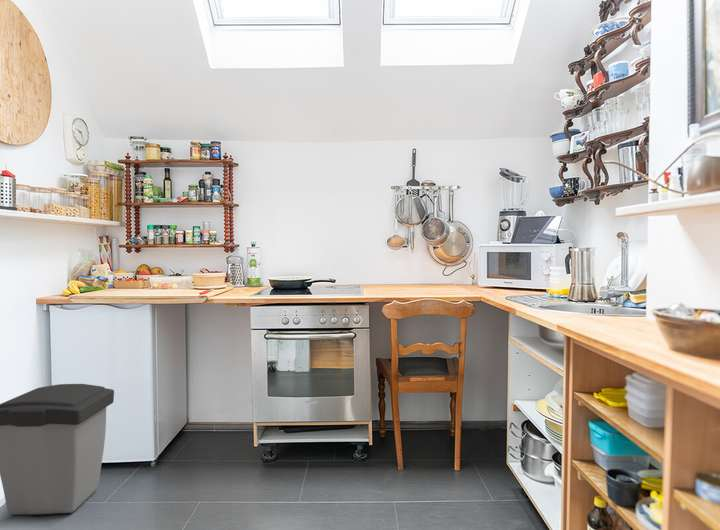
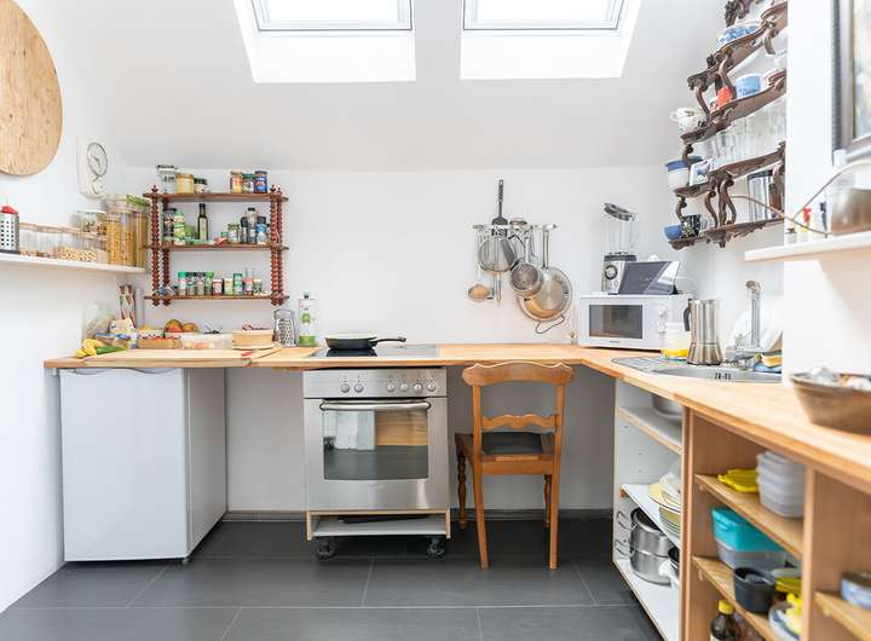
- trash can [0,383,115,516]
